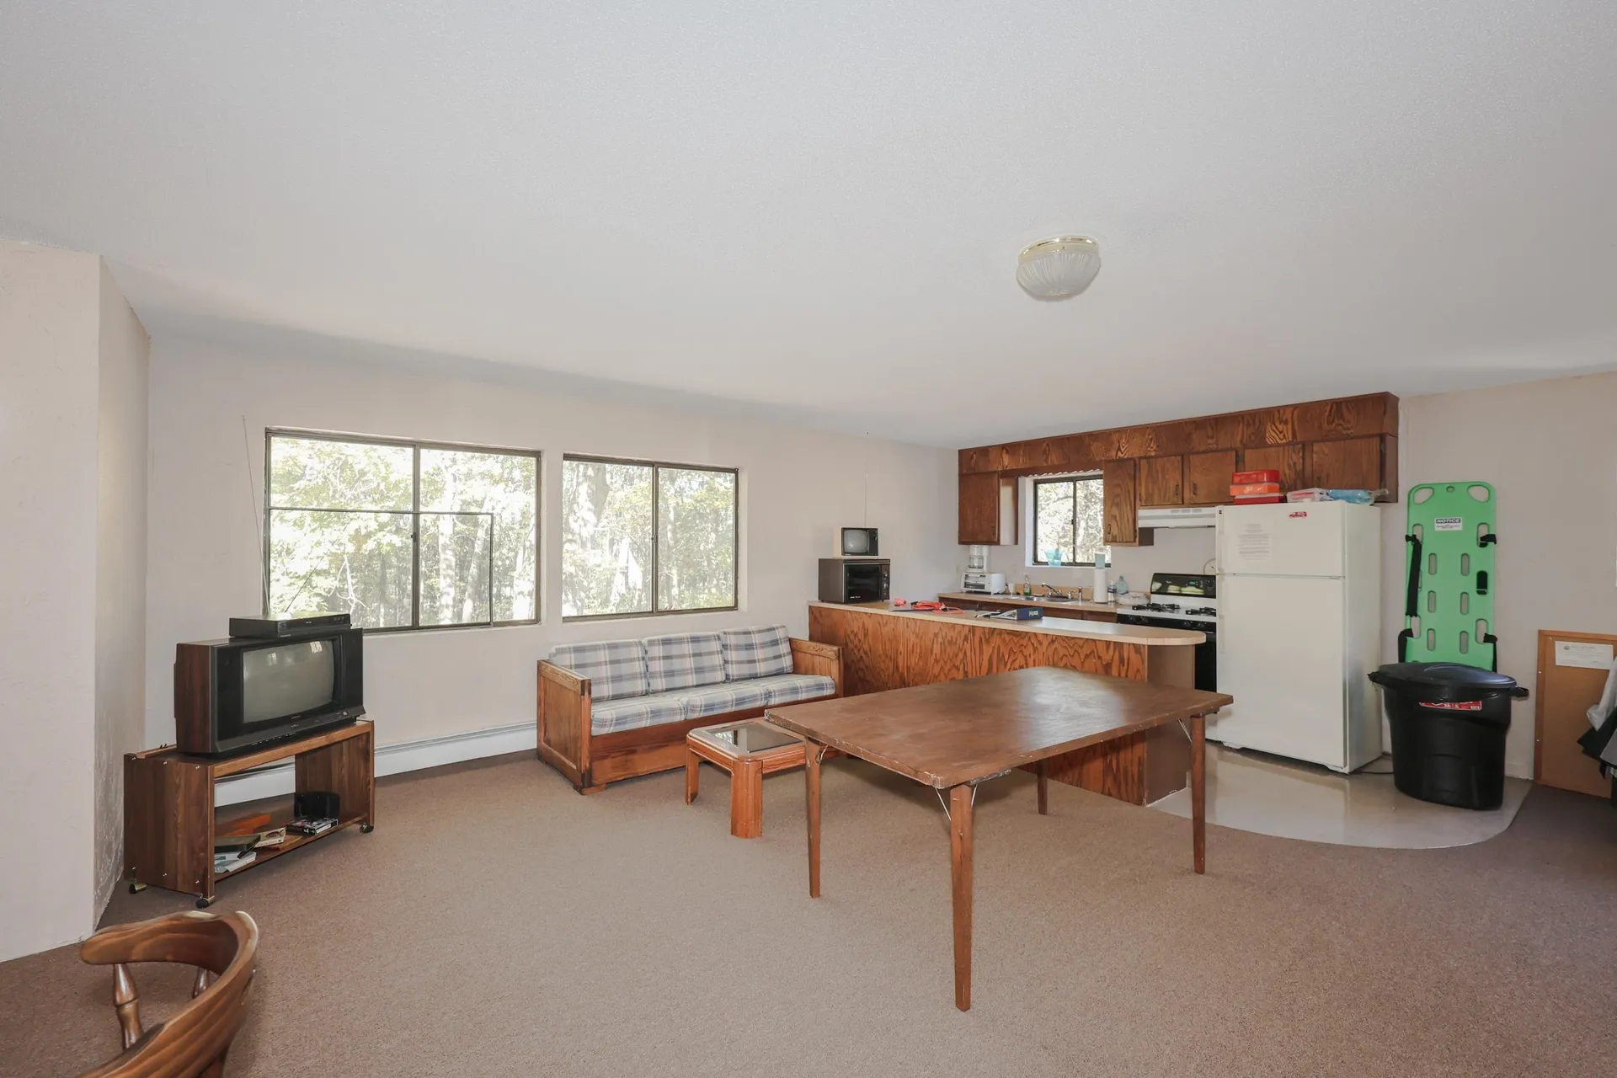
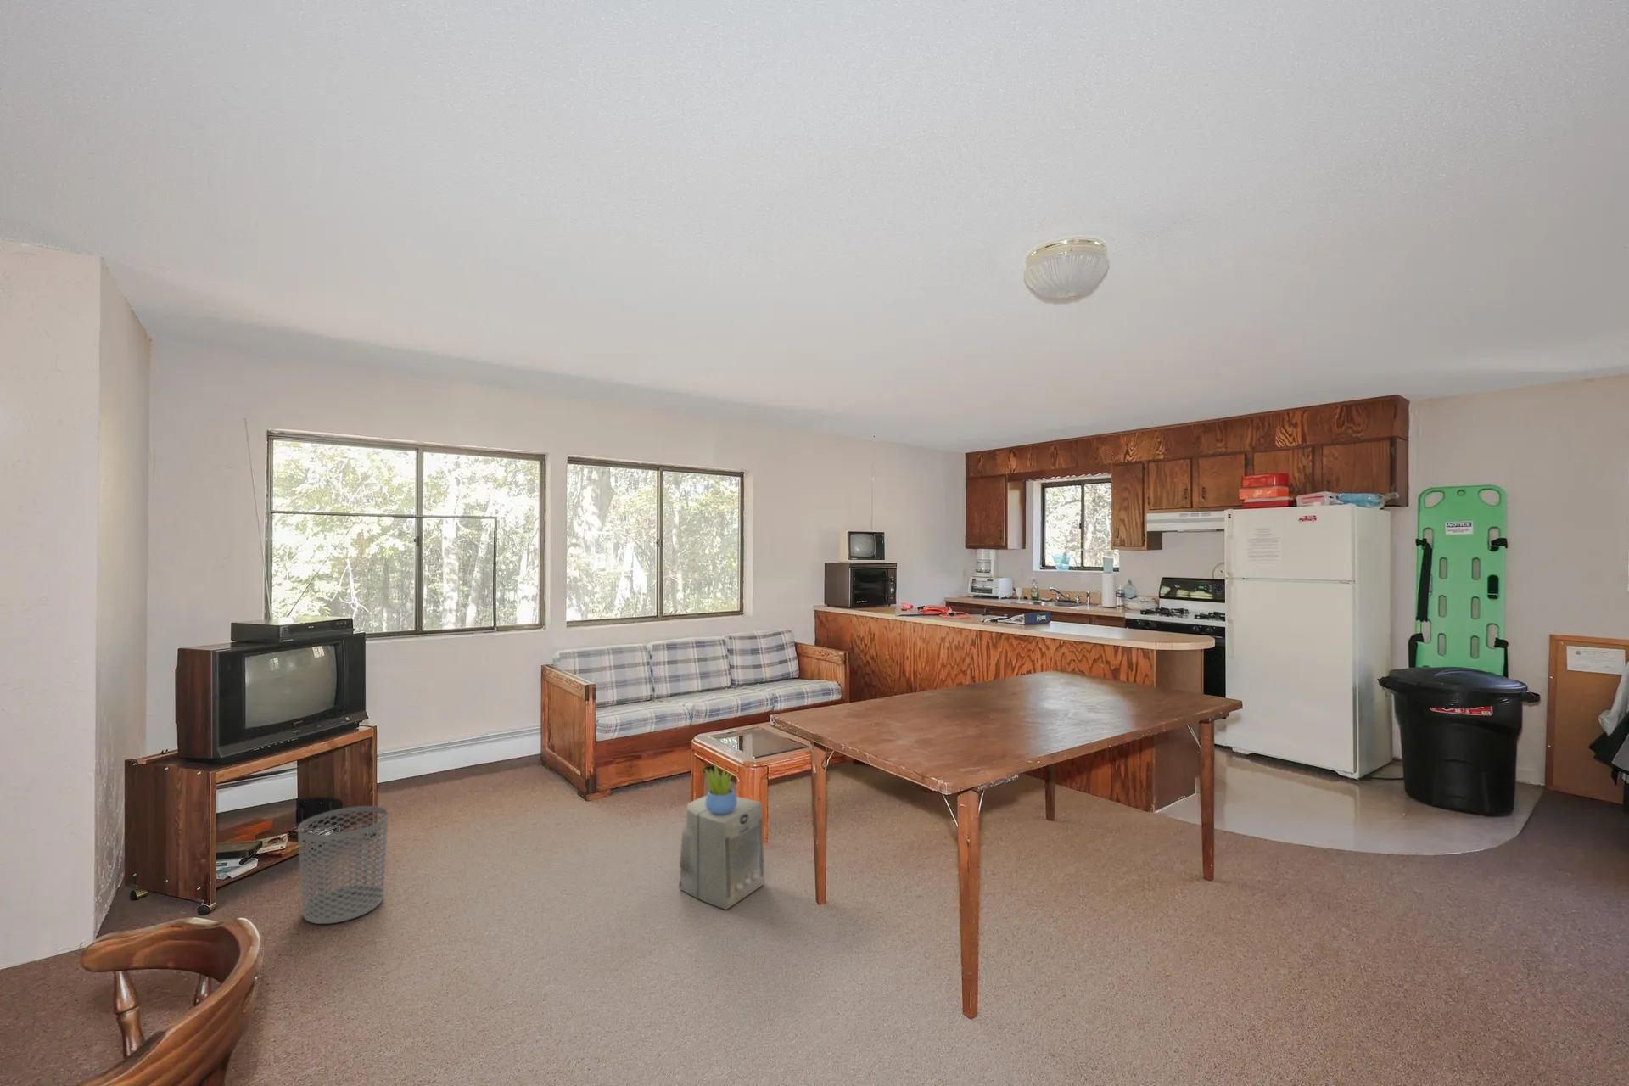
+ waste bin [297,805,389,925]
+ speaker [678,795,765,910]
+ succulent plant [703,760,737,814]
